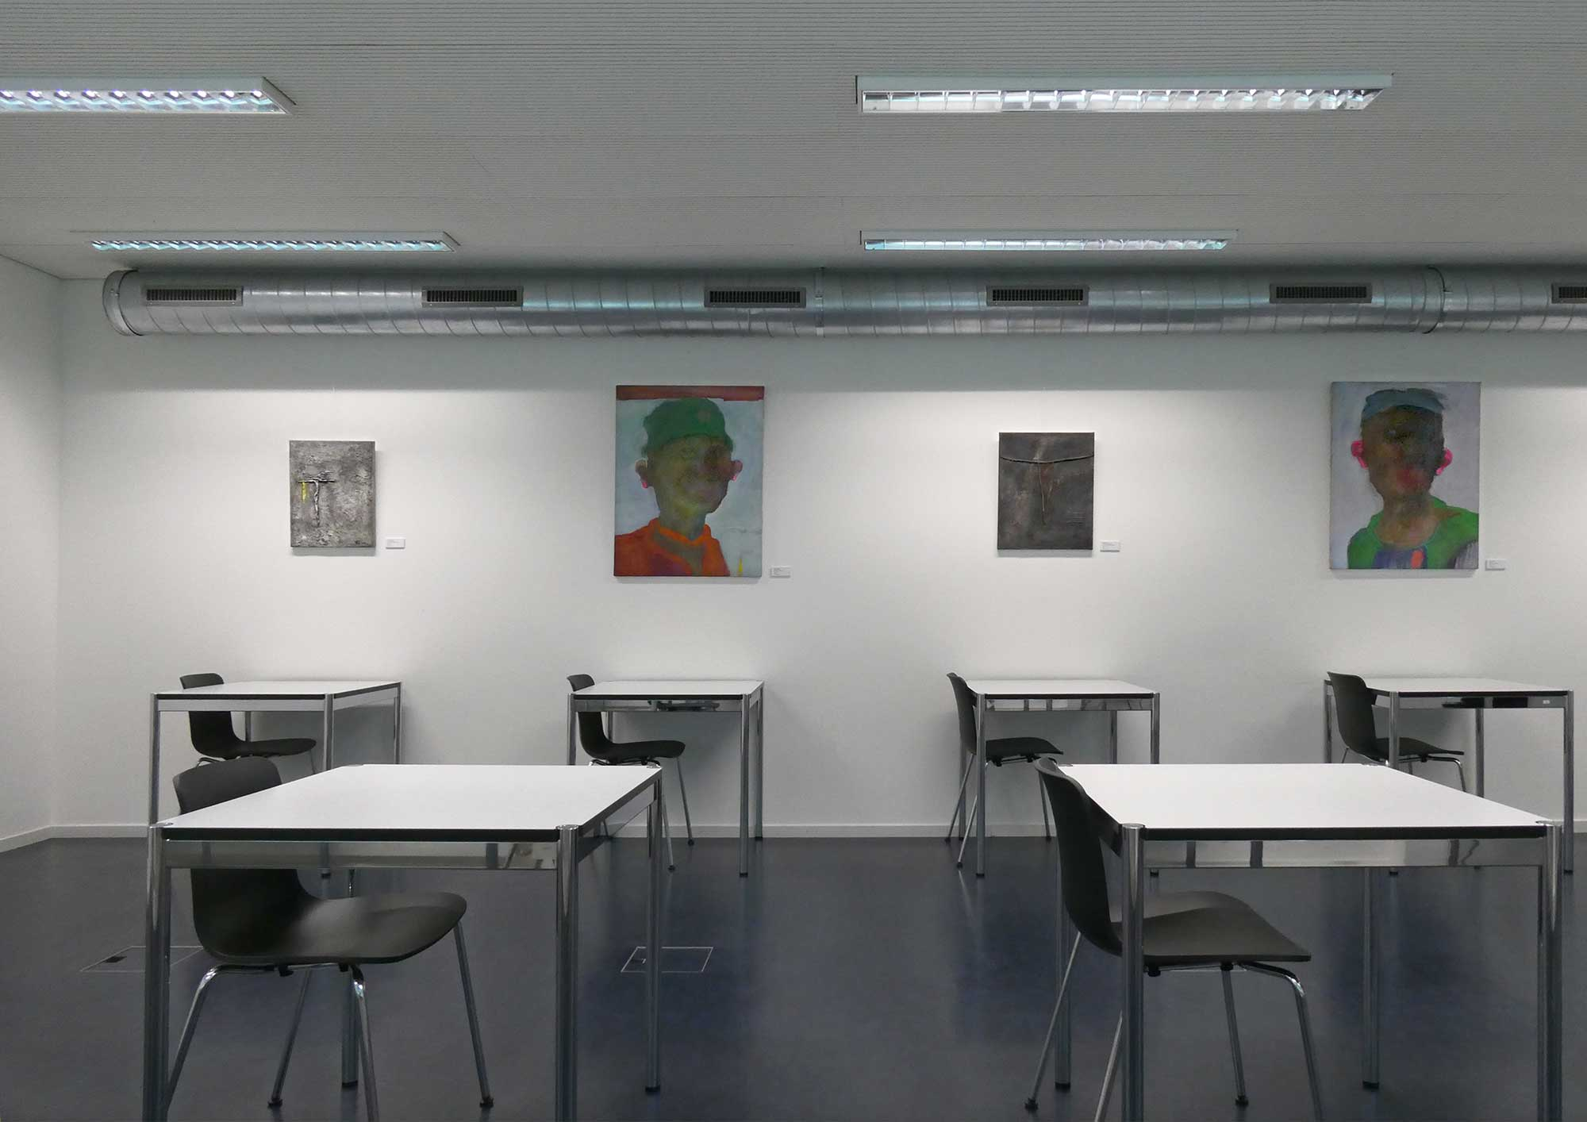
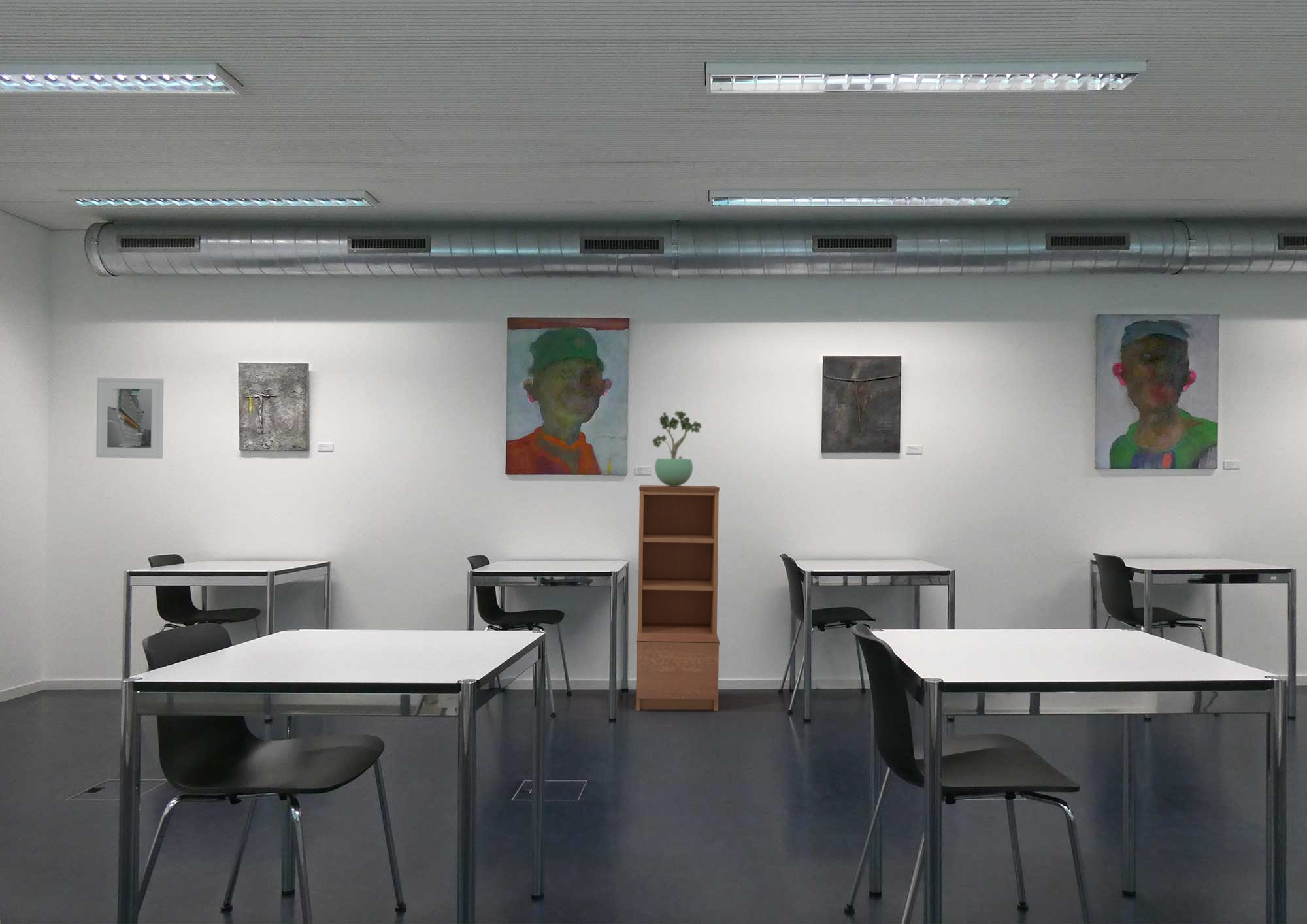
+ bookshelf [635,484,720,712]
+ potted plant [652,410,702,486]
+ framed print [95,377,164,459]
